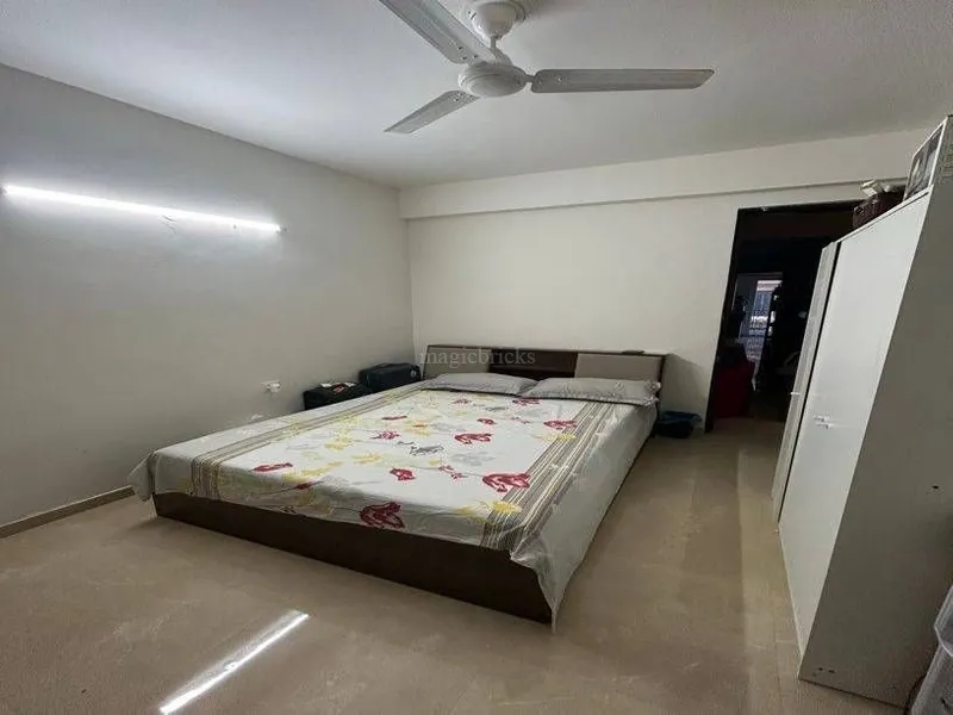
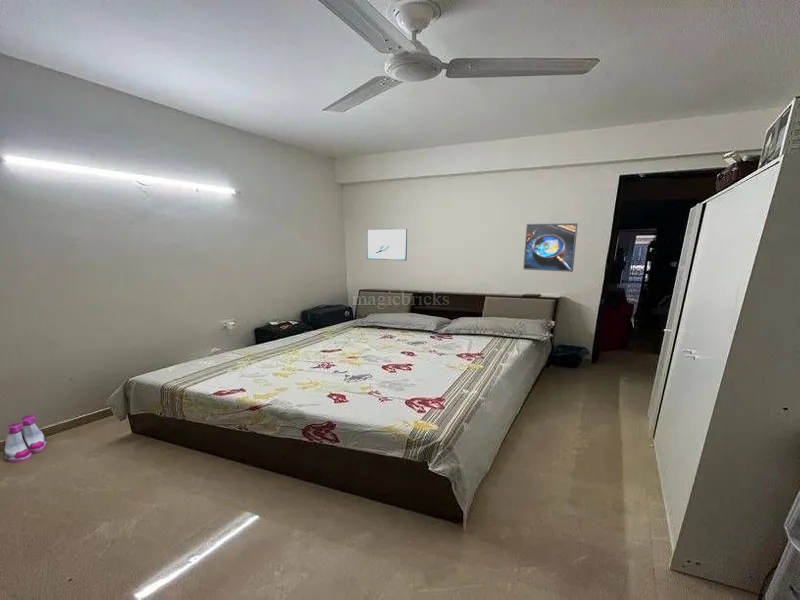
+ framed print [366,228,408,262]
+ boots [2,414,47,463]
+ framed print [522,222,578,273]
